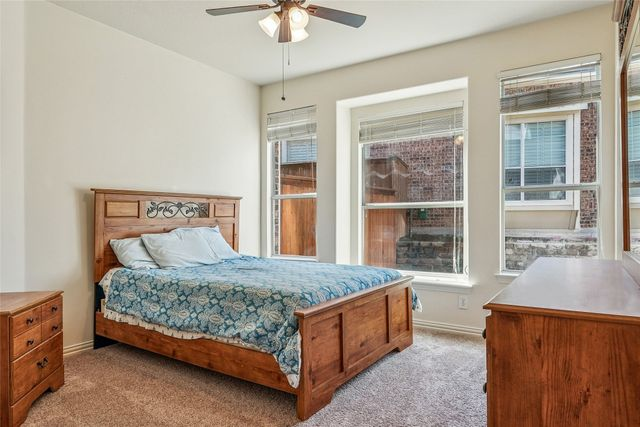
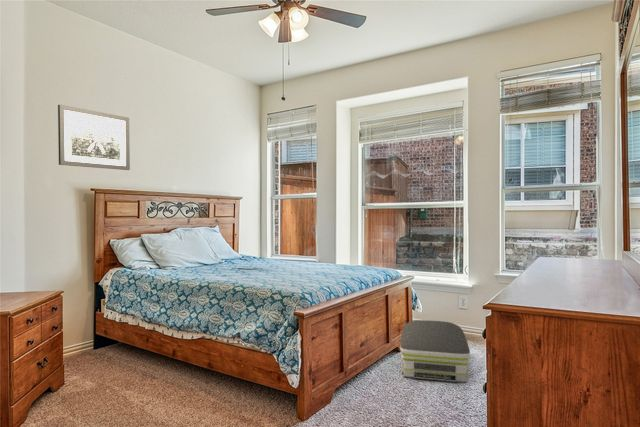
+ air purifier [399,319,471,384]
+ wall art [57,104,131,171]
